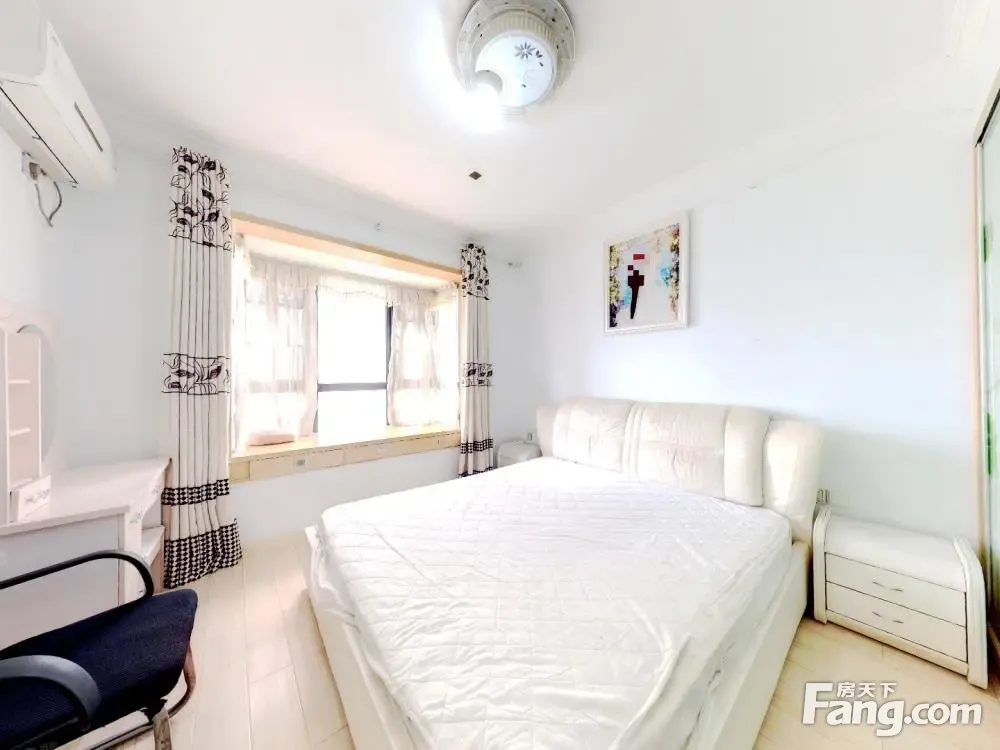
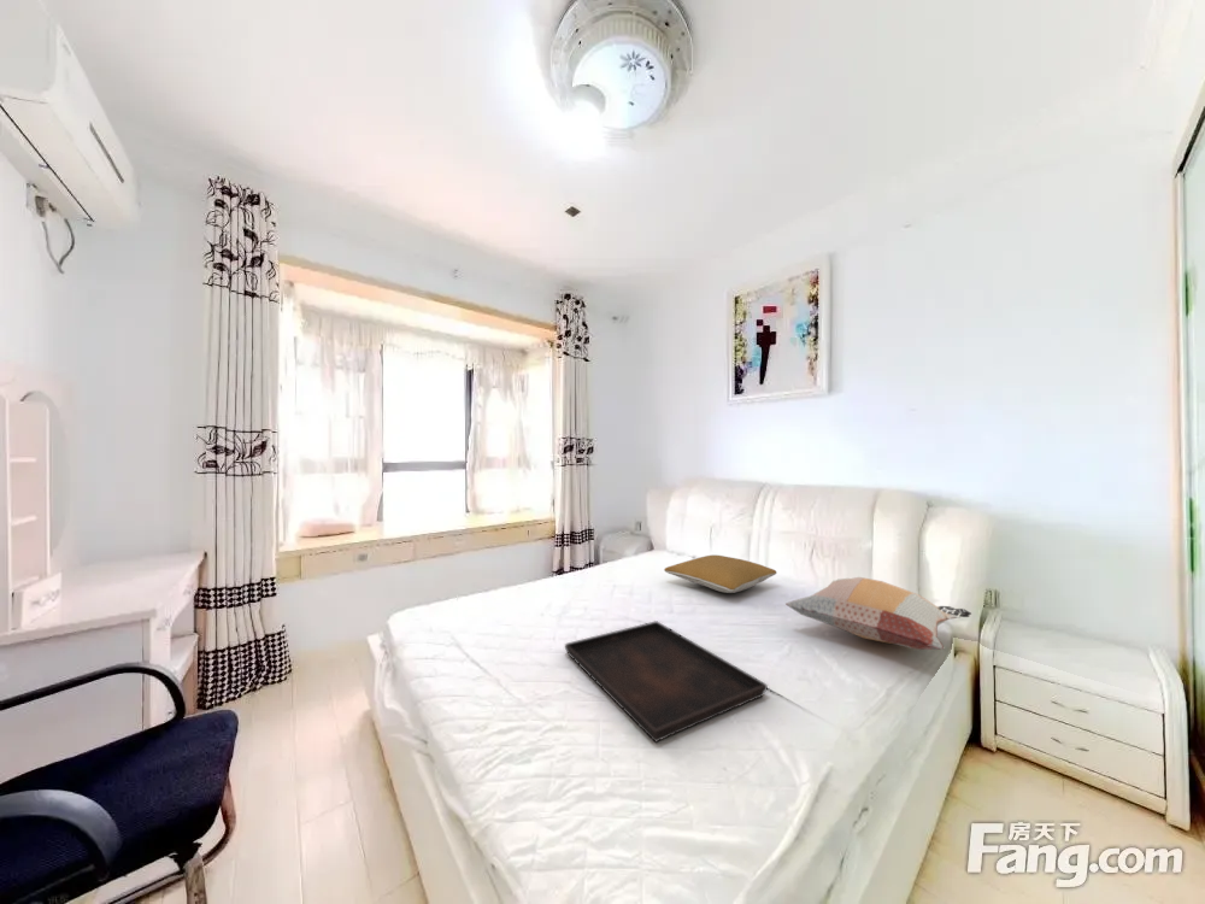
+ pillow [663,554,777,594]
+ decorative pillow [784,576,972,651]
+ serving tray [564,620,769,742]
